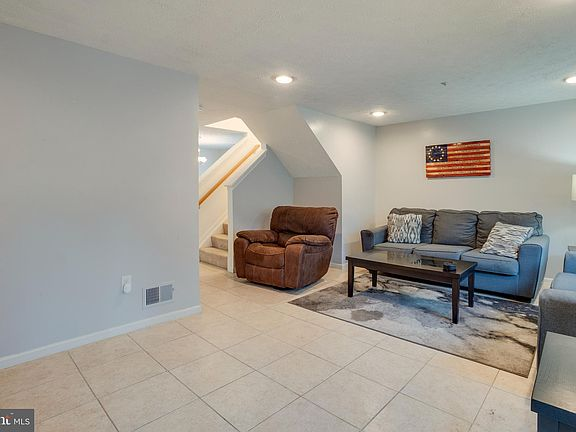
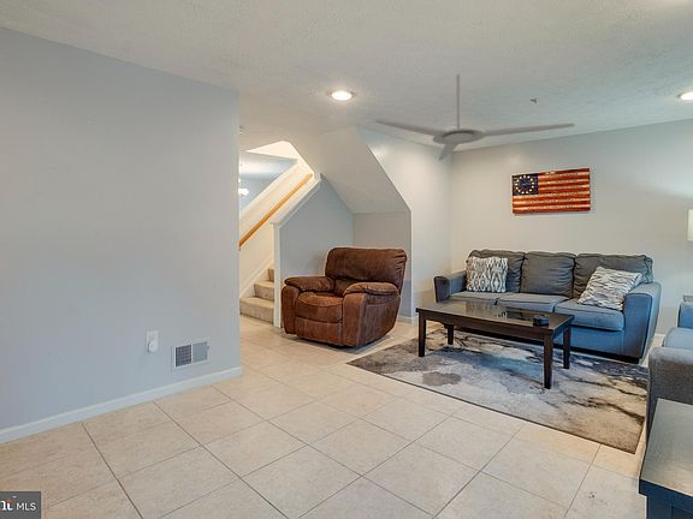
+ ceiling fan [373,73,575,162]
